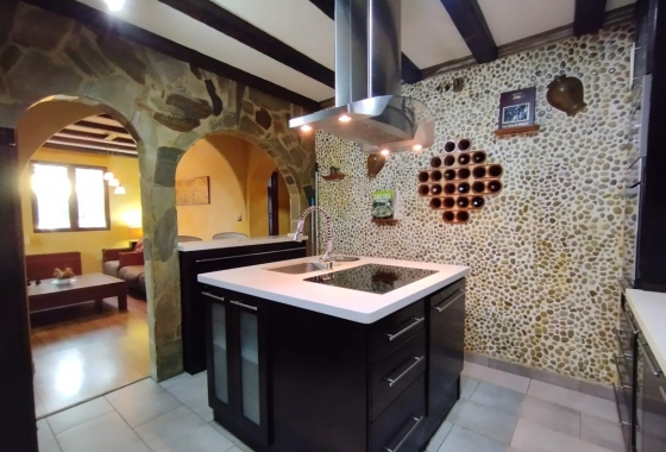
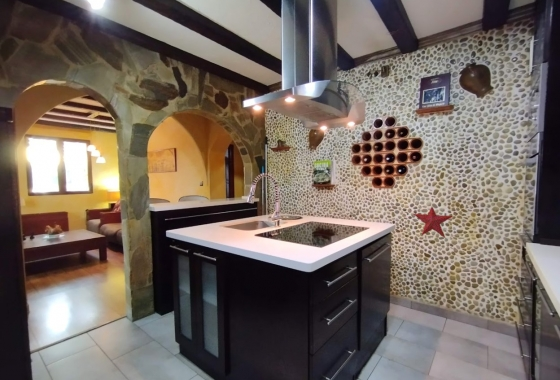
+ decorative star [413,206,454,239]
